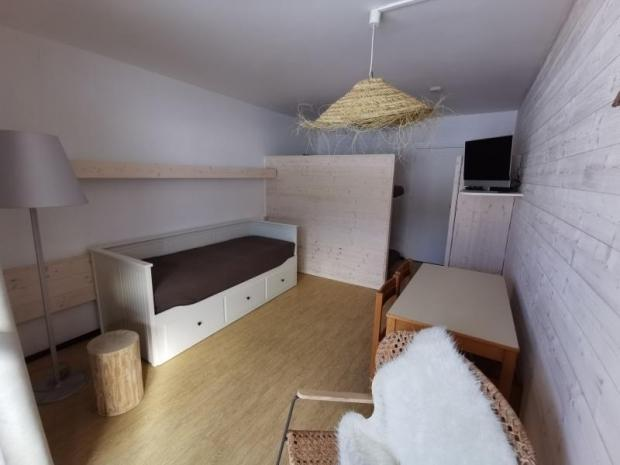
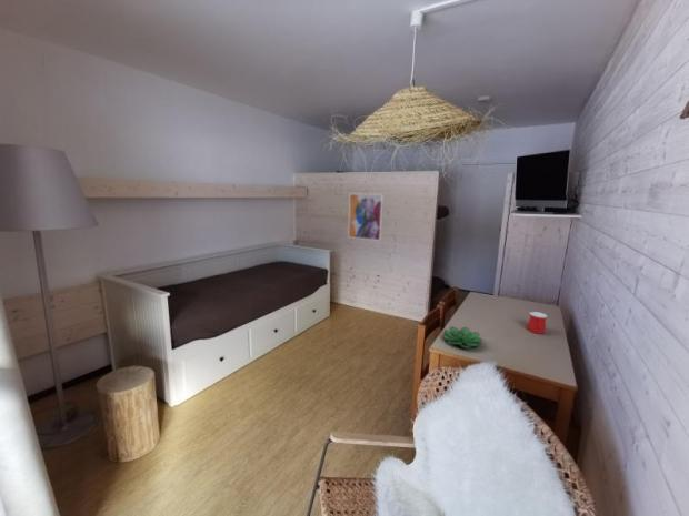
+ succulent plant [441,325,483,350]
+ wall art [347,193,385,242]
+ mug [527,311,548,335]
